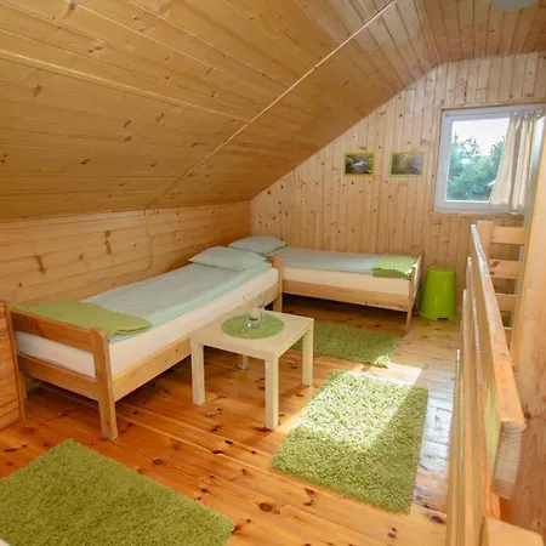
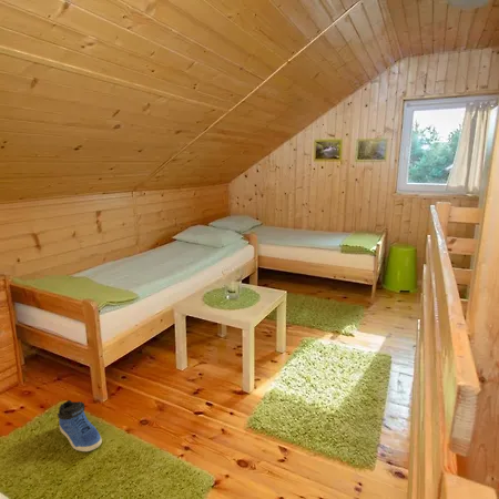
+ sneaker [57,399,103,452]
